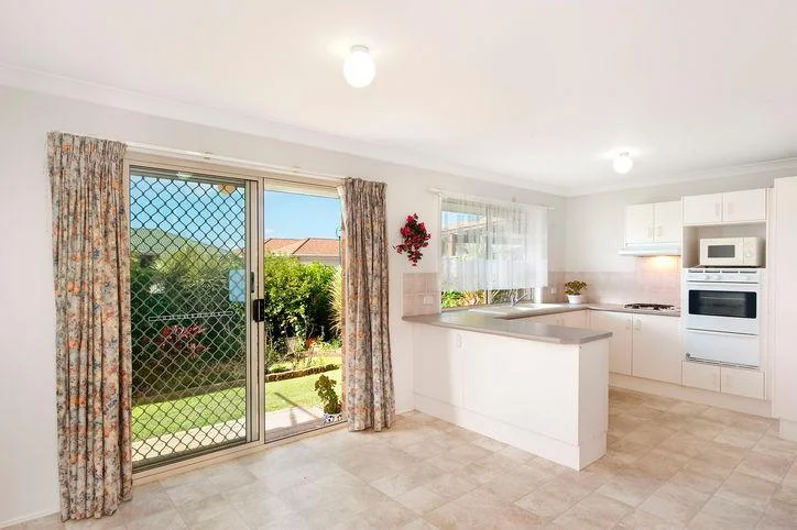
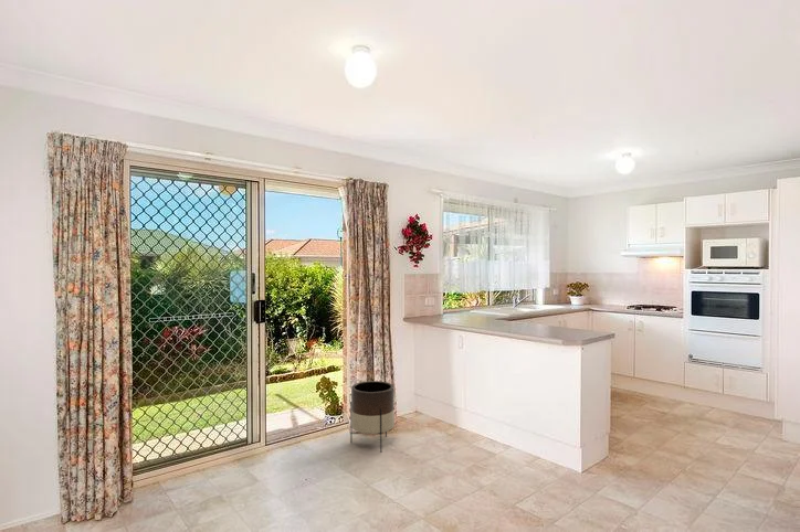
+ planter [349,380,396,454]
